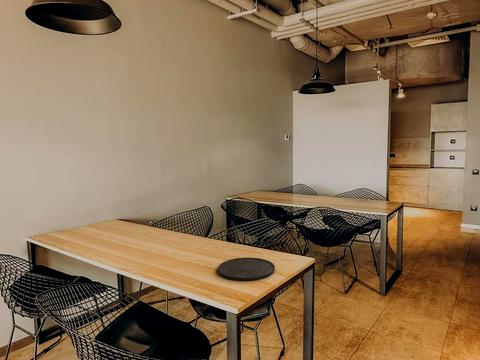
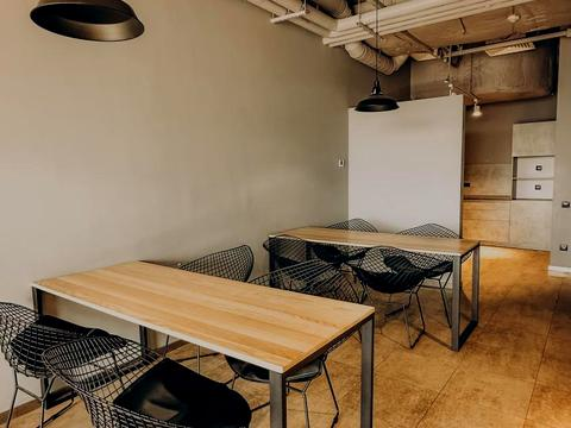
- plate [217,257,276,281]
